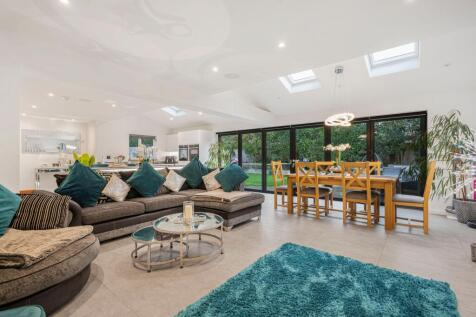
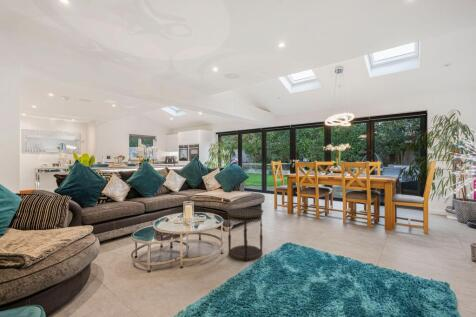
+ side table [226,206,264,263]
